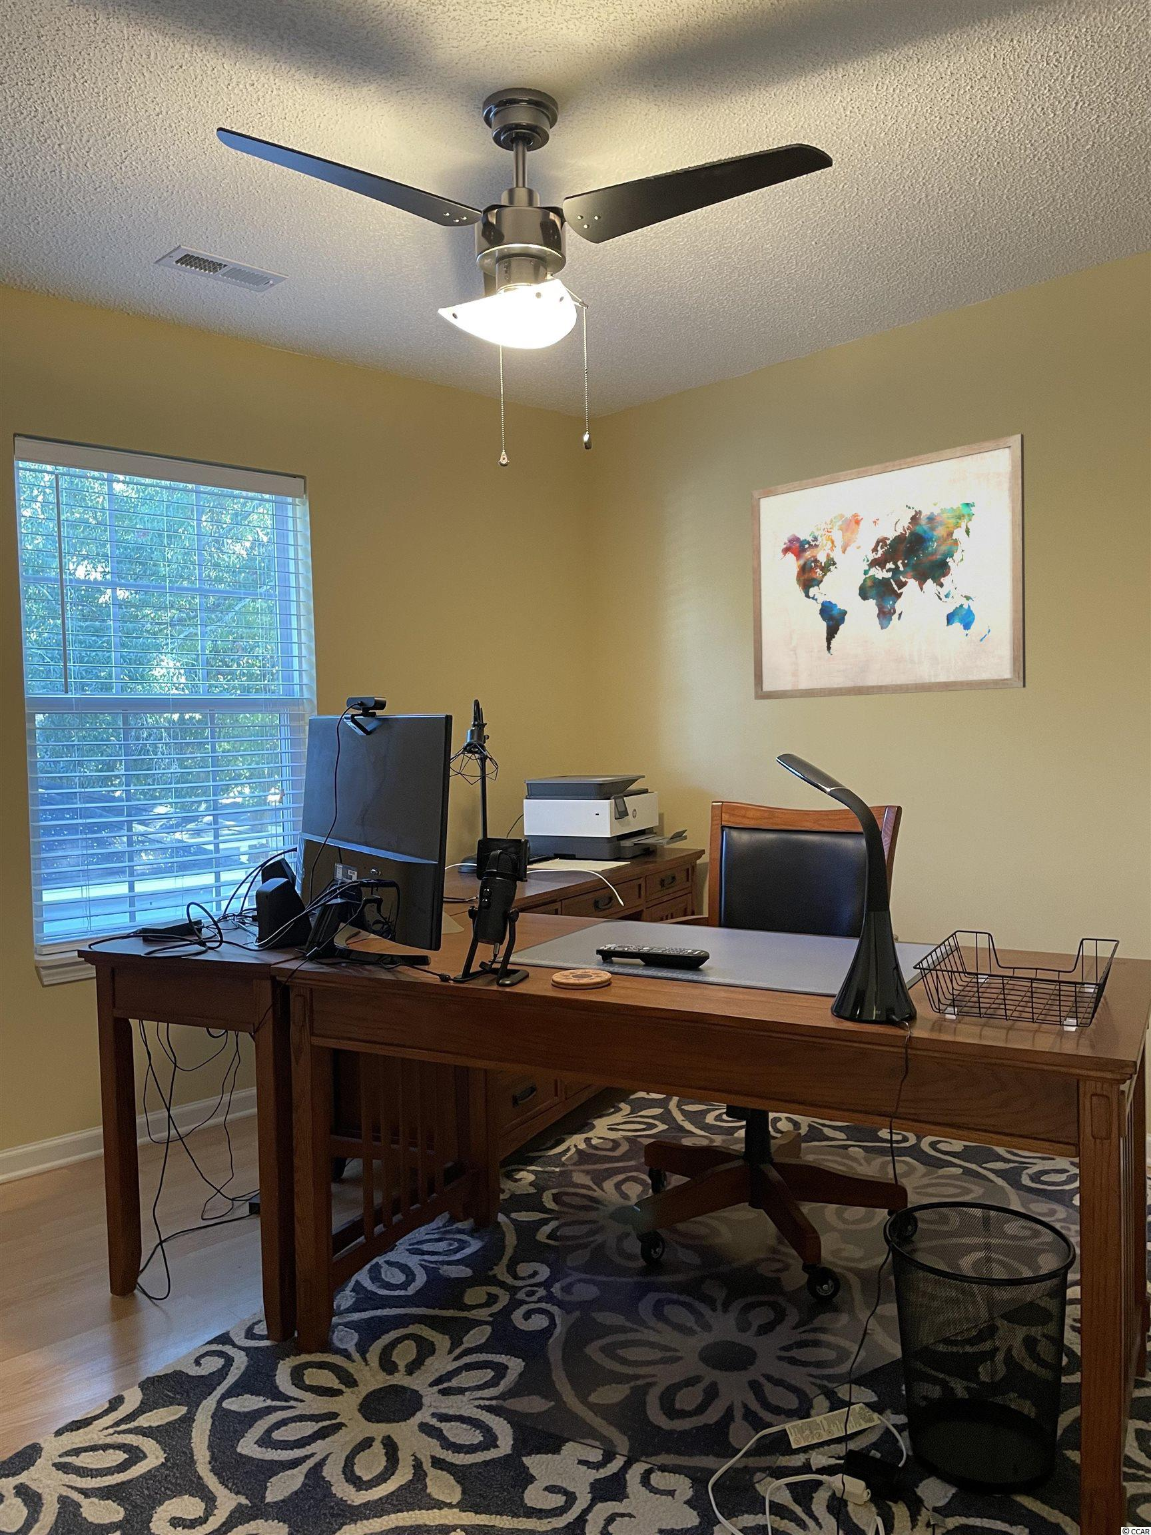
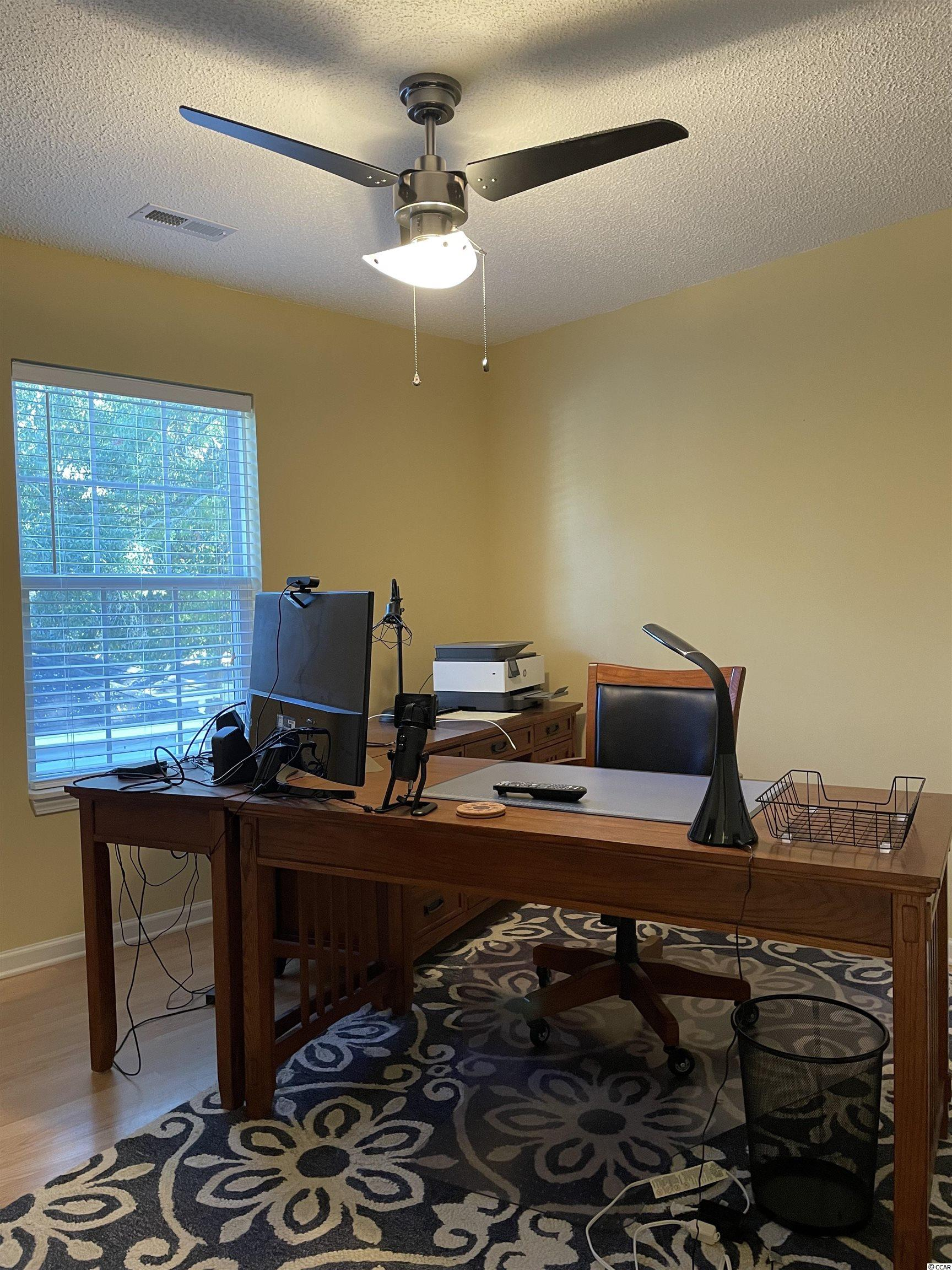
- wall art [751,433,1026,700]
